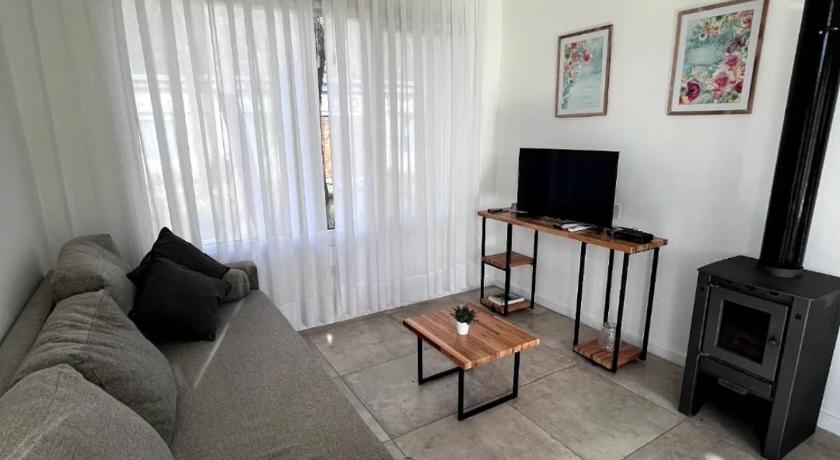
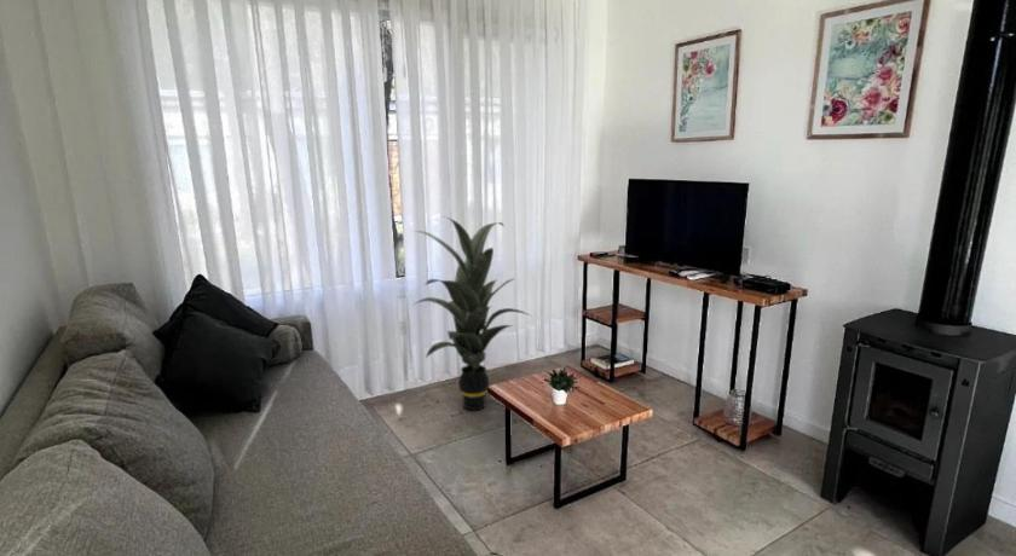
+ indoor plant [412,215,532,412]
